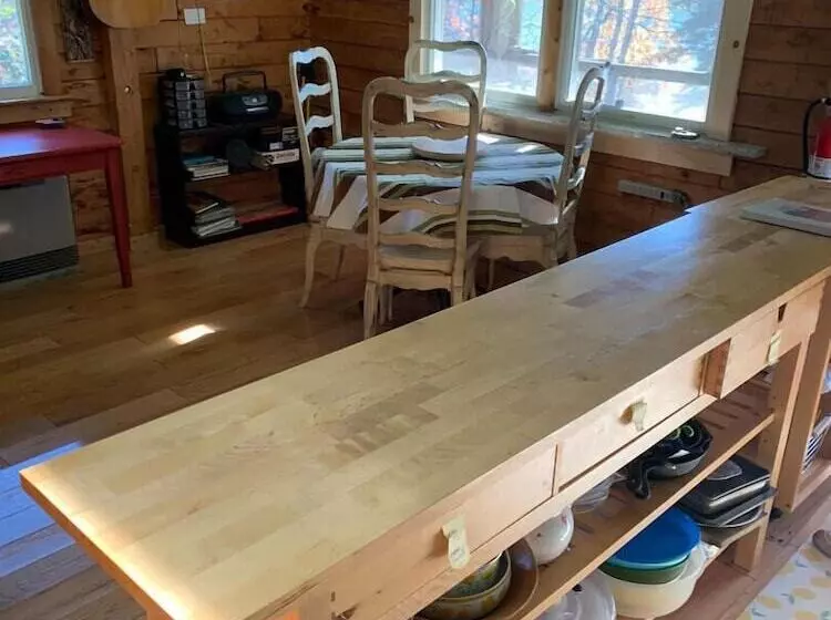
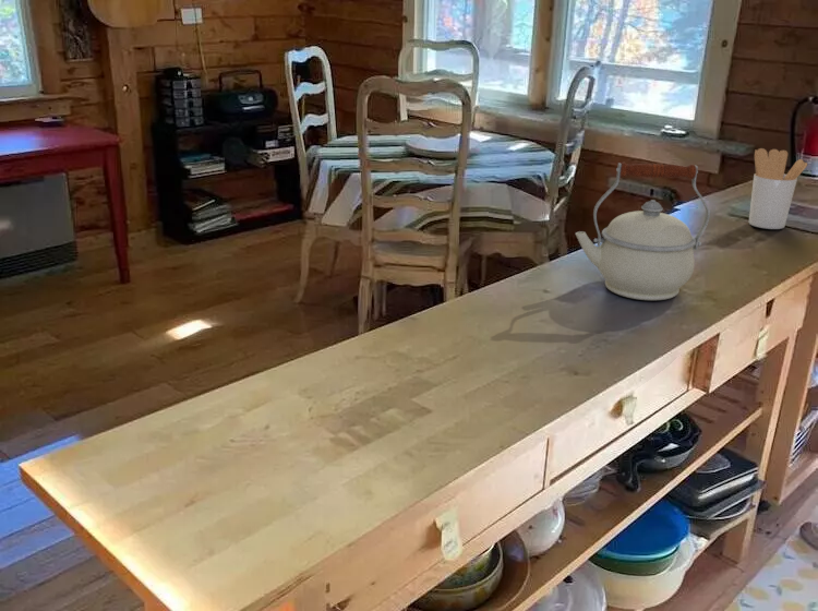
+ utensil holder [748,147,808,230]
+ kettle [575,161,711,301]
